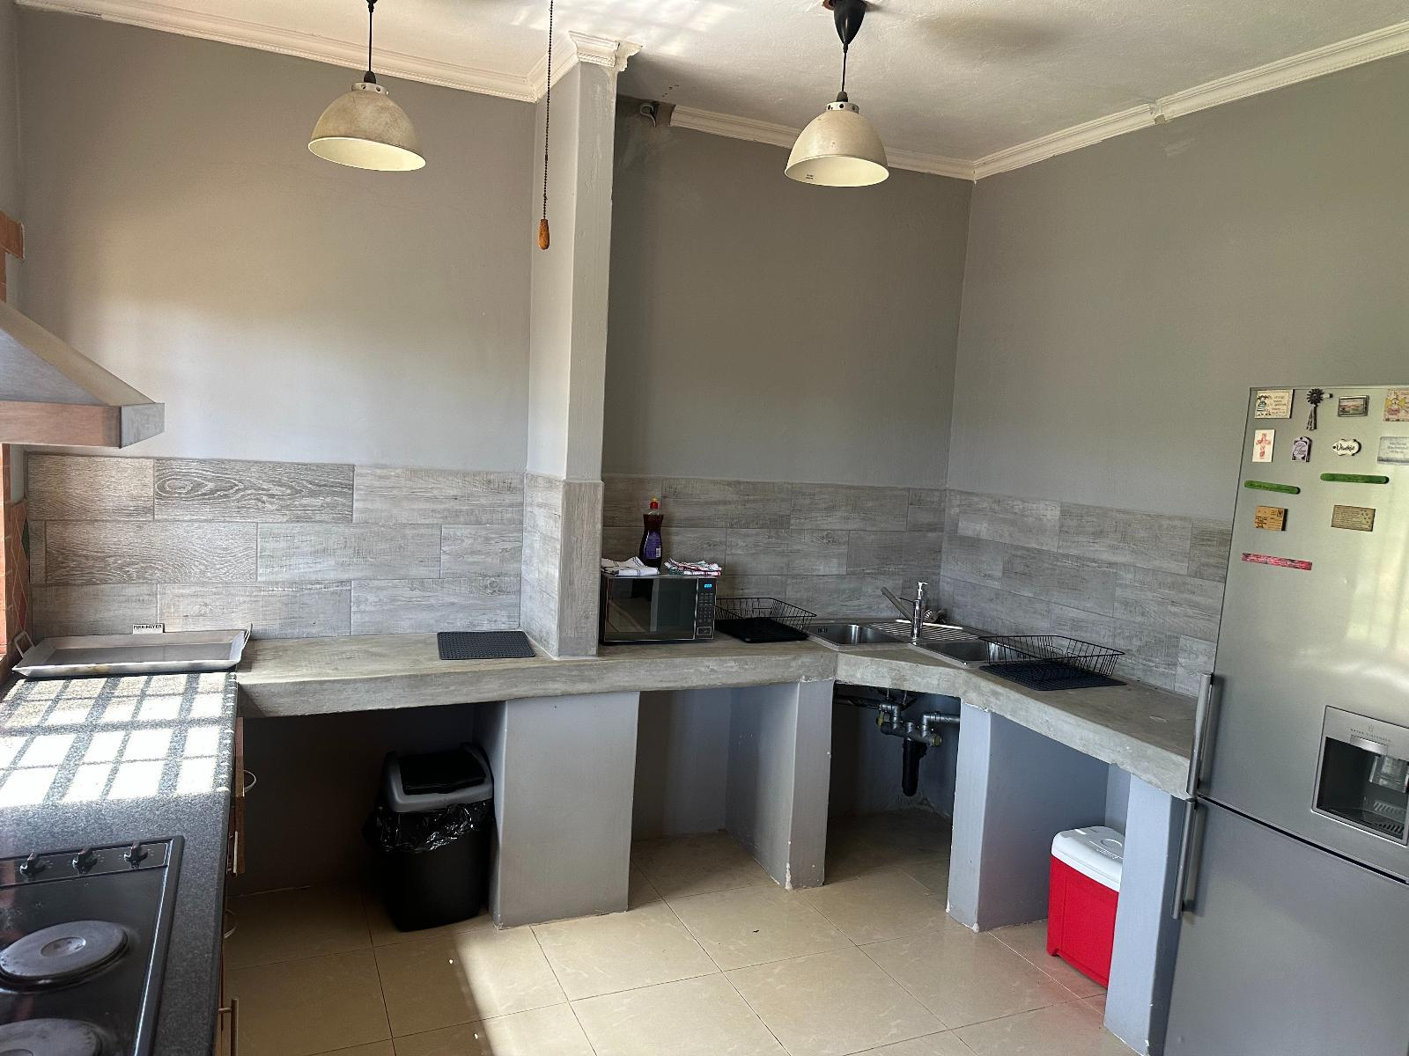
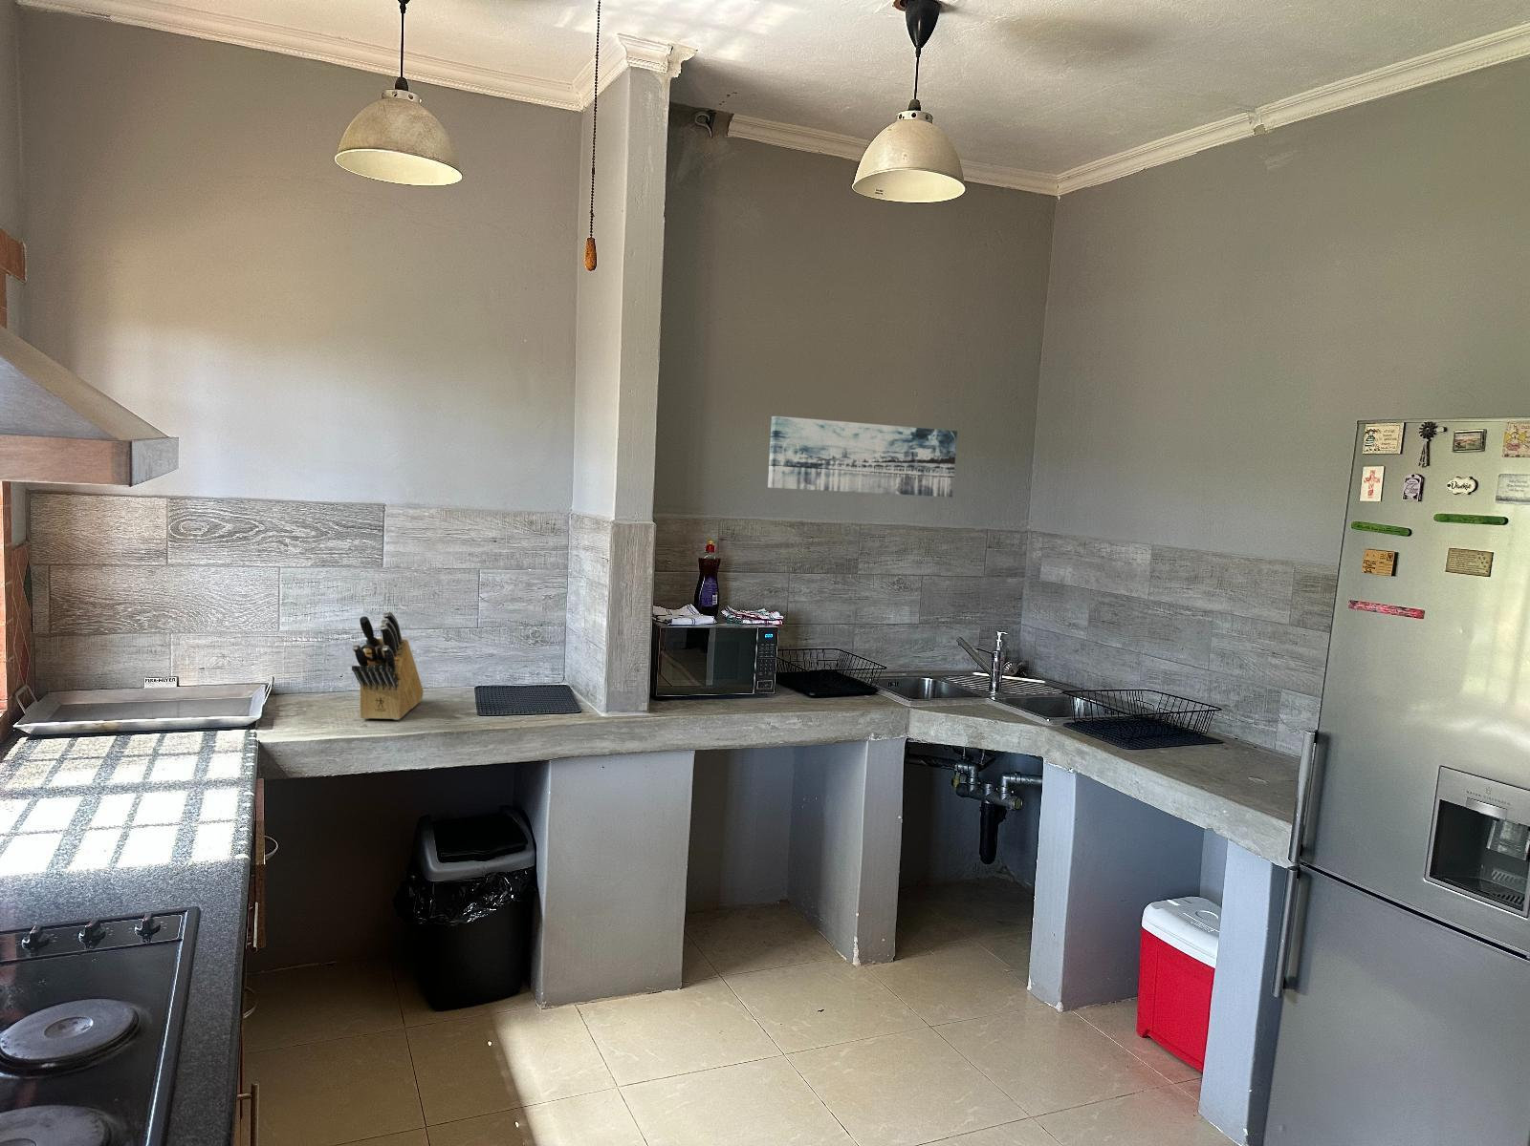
+ wall art [767,415,958,497]
+ knife block [351,610,424,721]
